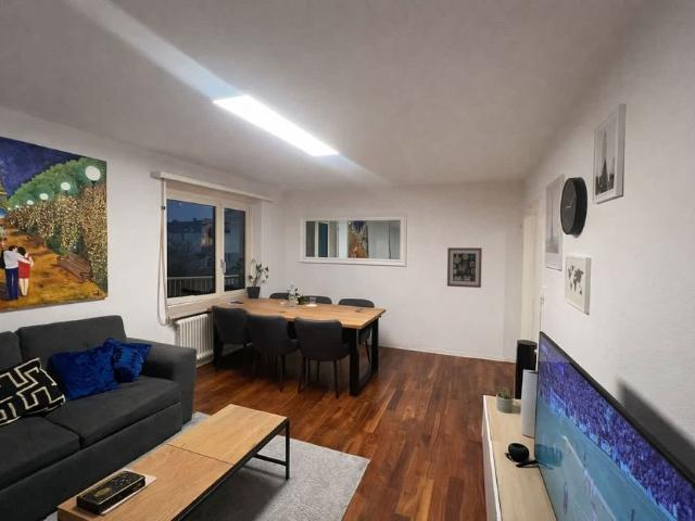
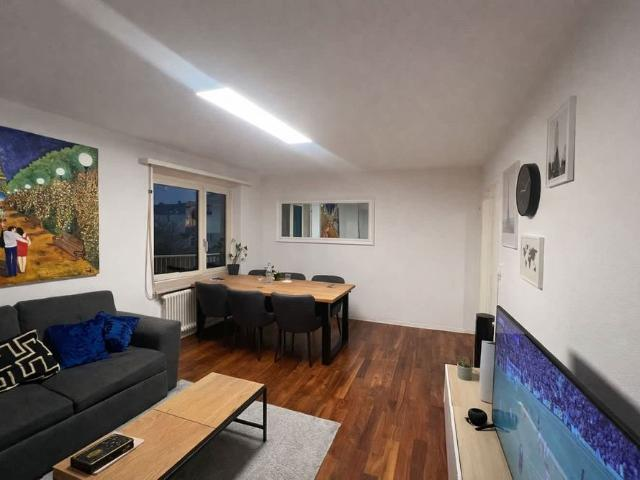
- wall art [446,246,483,289]
